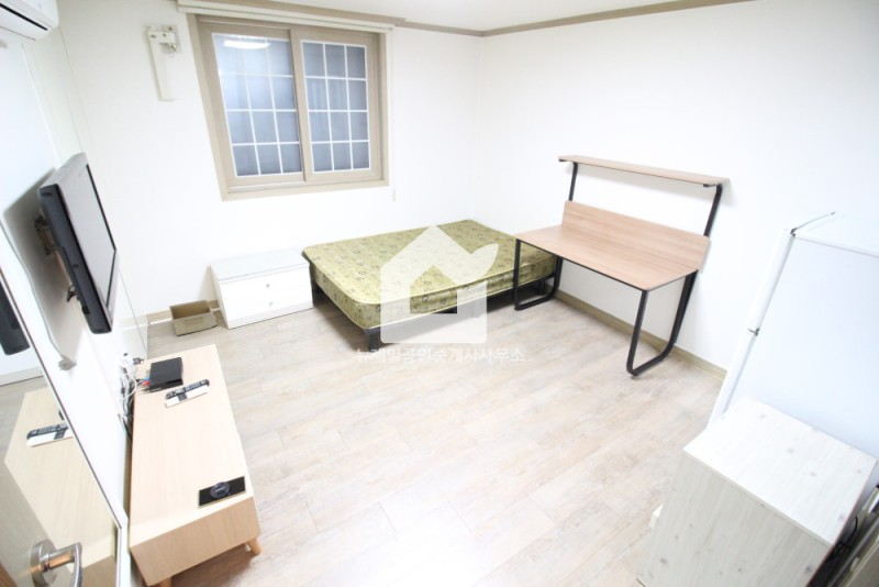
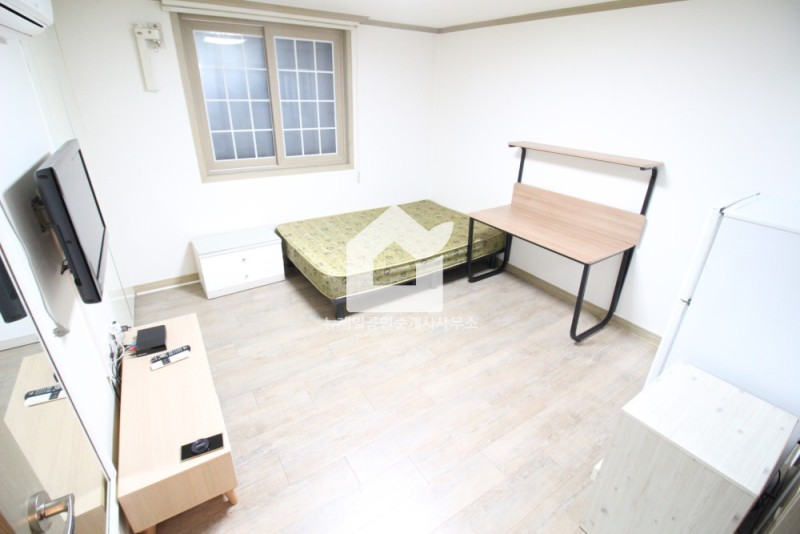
- storage bin [168,299,218,336]
